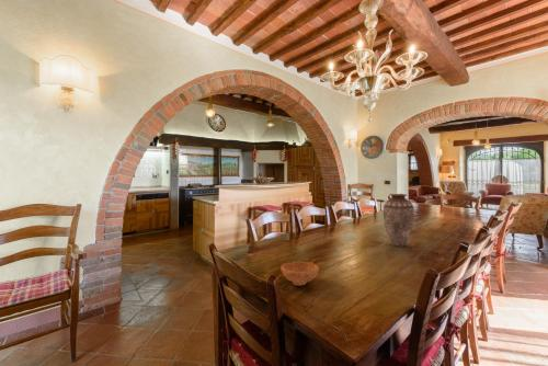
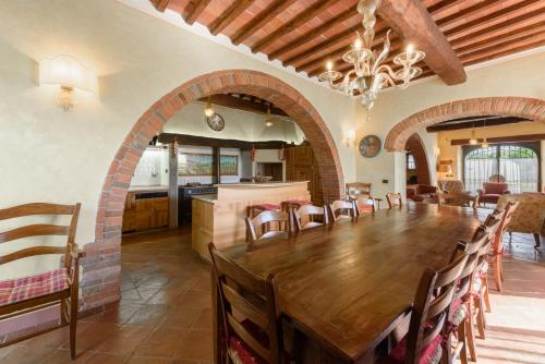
- vase [383,193,415,248]
- bowl [279,261,320,287]
